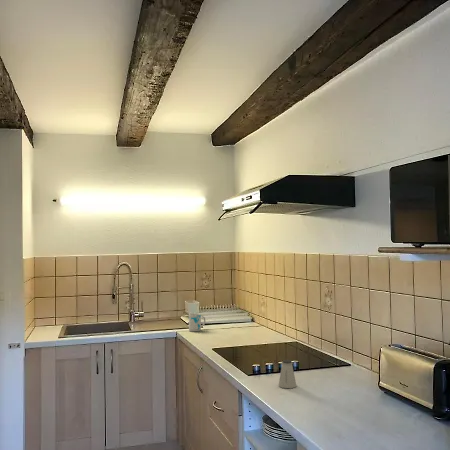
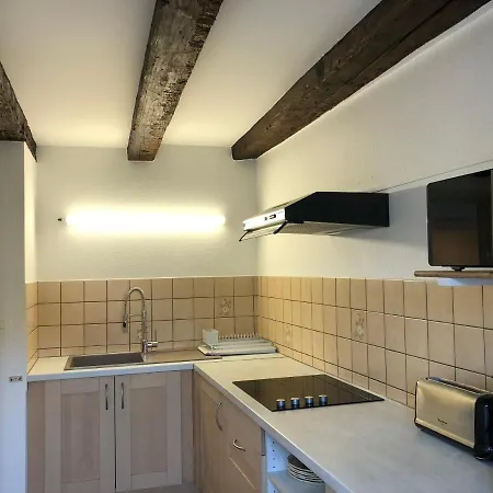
- mug [188,312,206,332]
- saltshaker [278,359,297,389]
